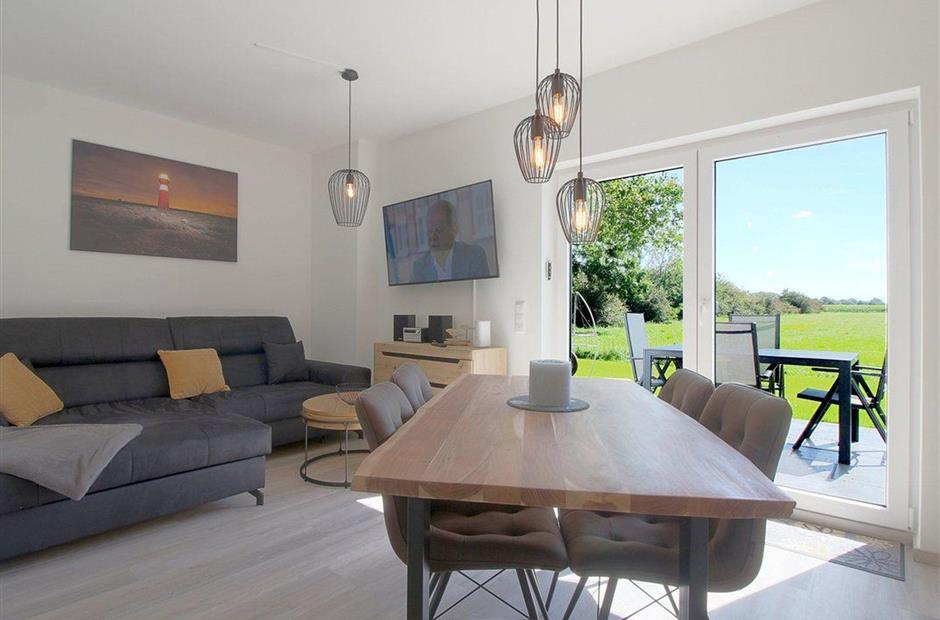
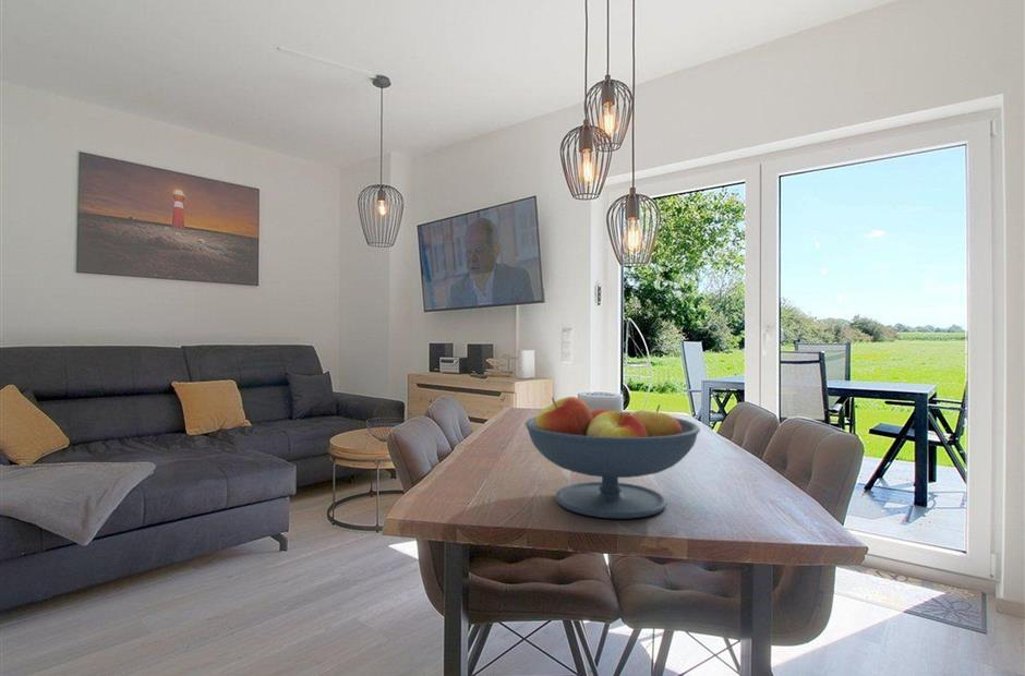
+ fruit bowl [524,396,701,520]
